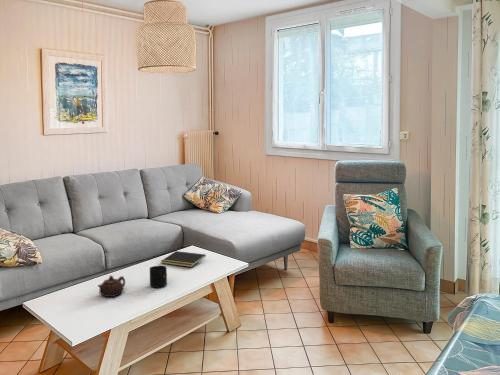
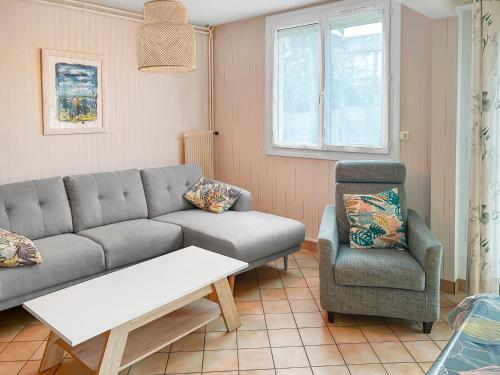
- teapot [97,275,126,298]
- mug [149,265,168,289]
- notepad [160,250,207,268]
